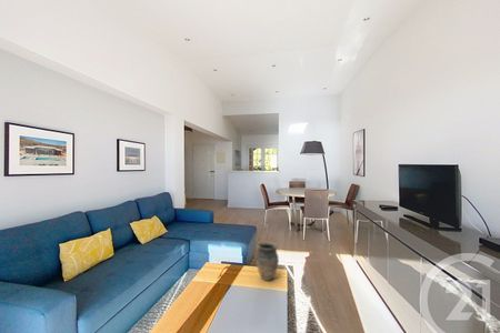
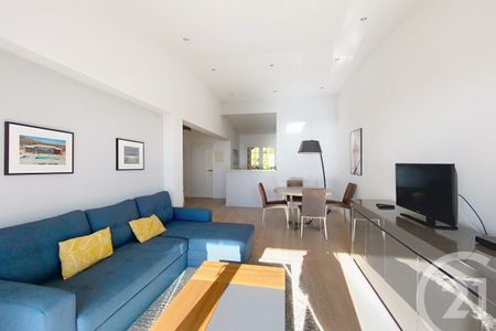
- vase [254,241,280,282]
